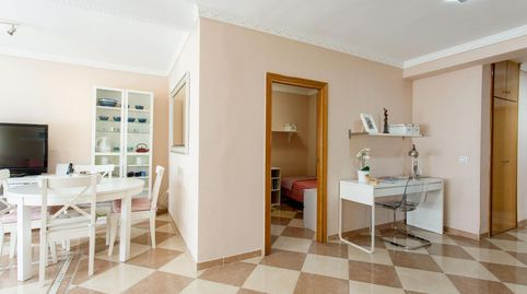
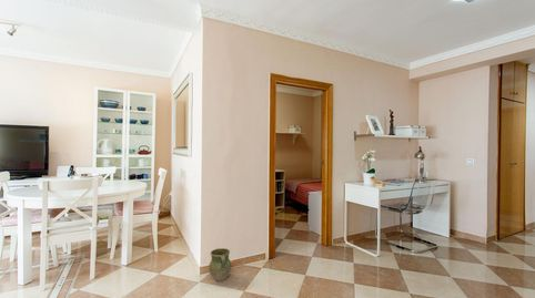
+ ceramic jug [208,247,232,282]
